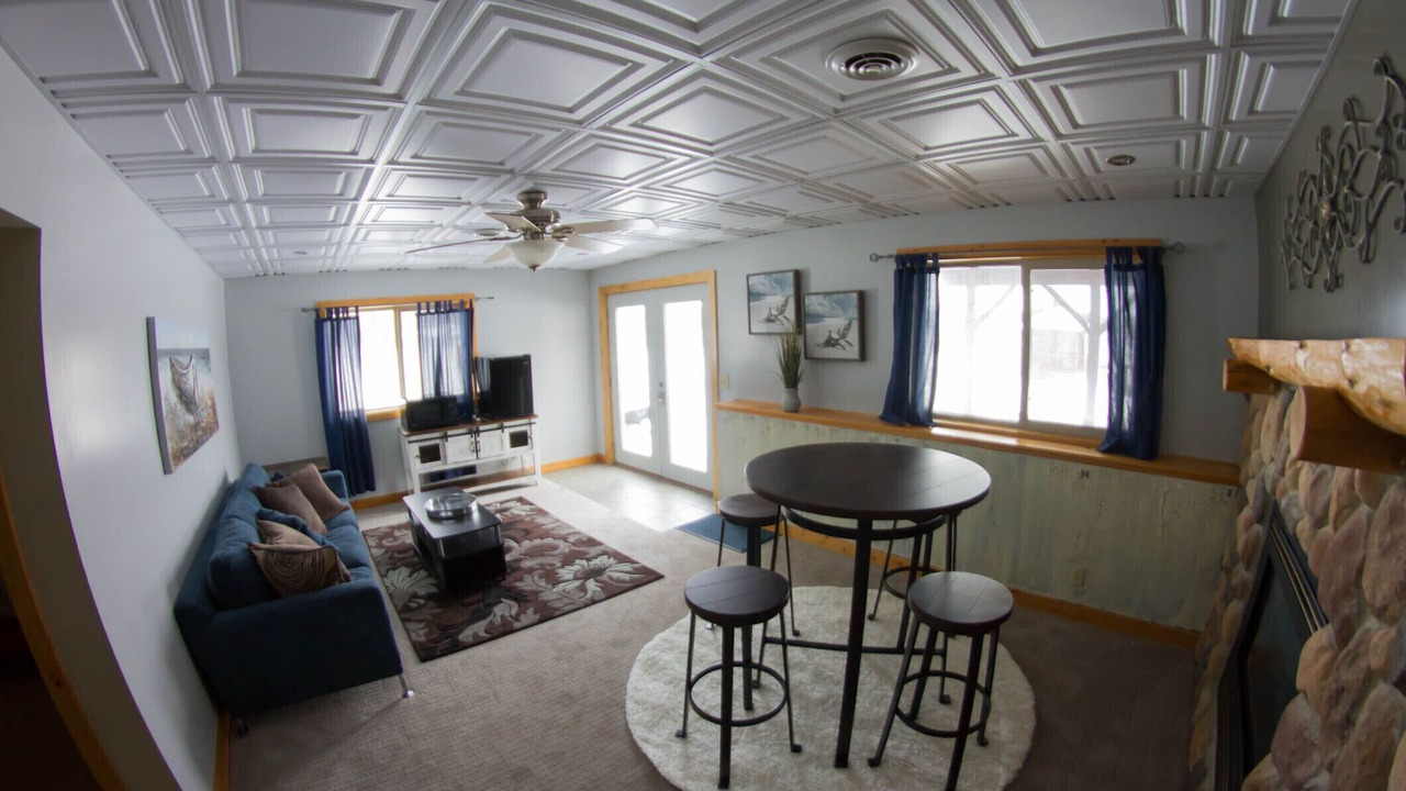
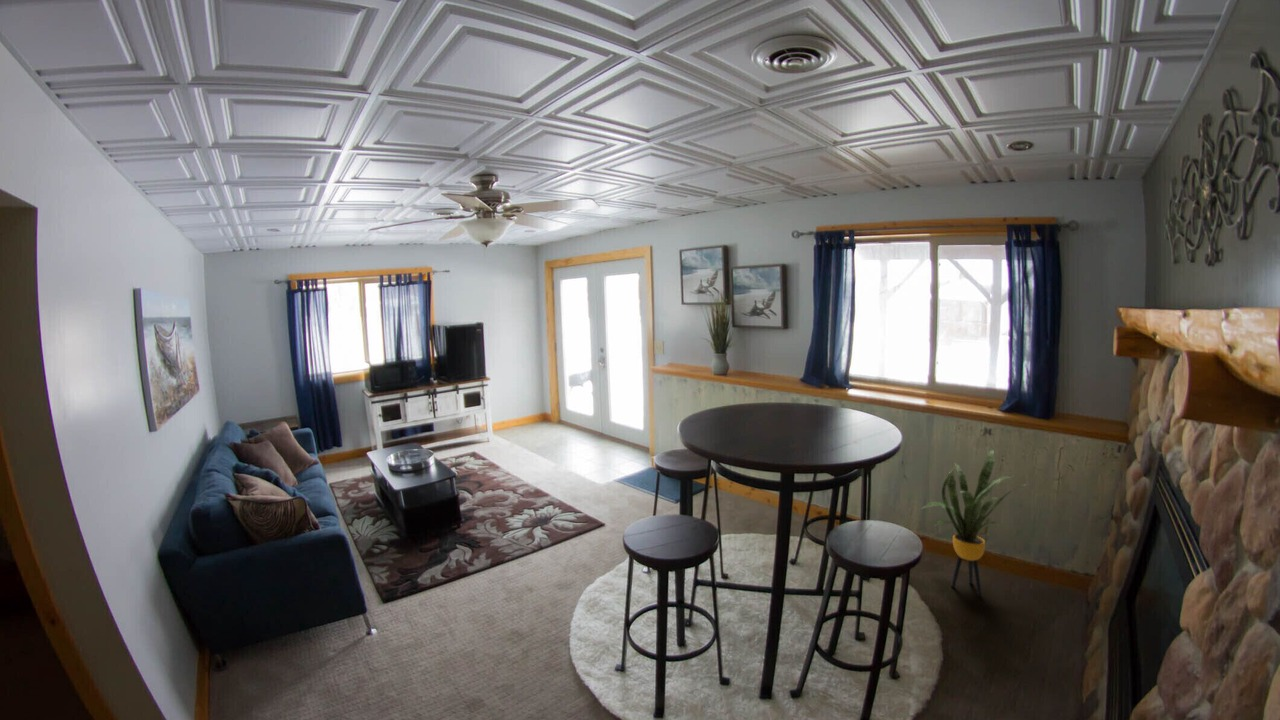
+ house plant [921,448,1032,596]
